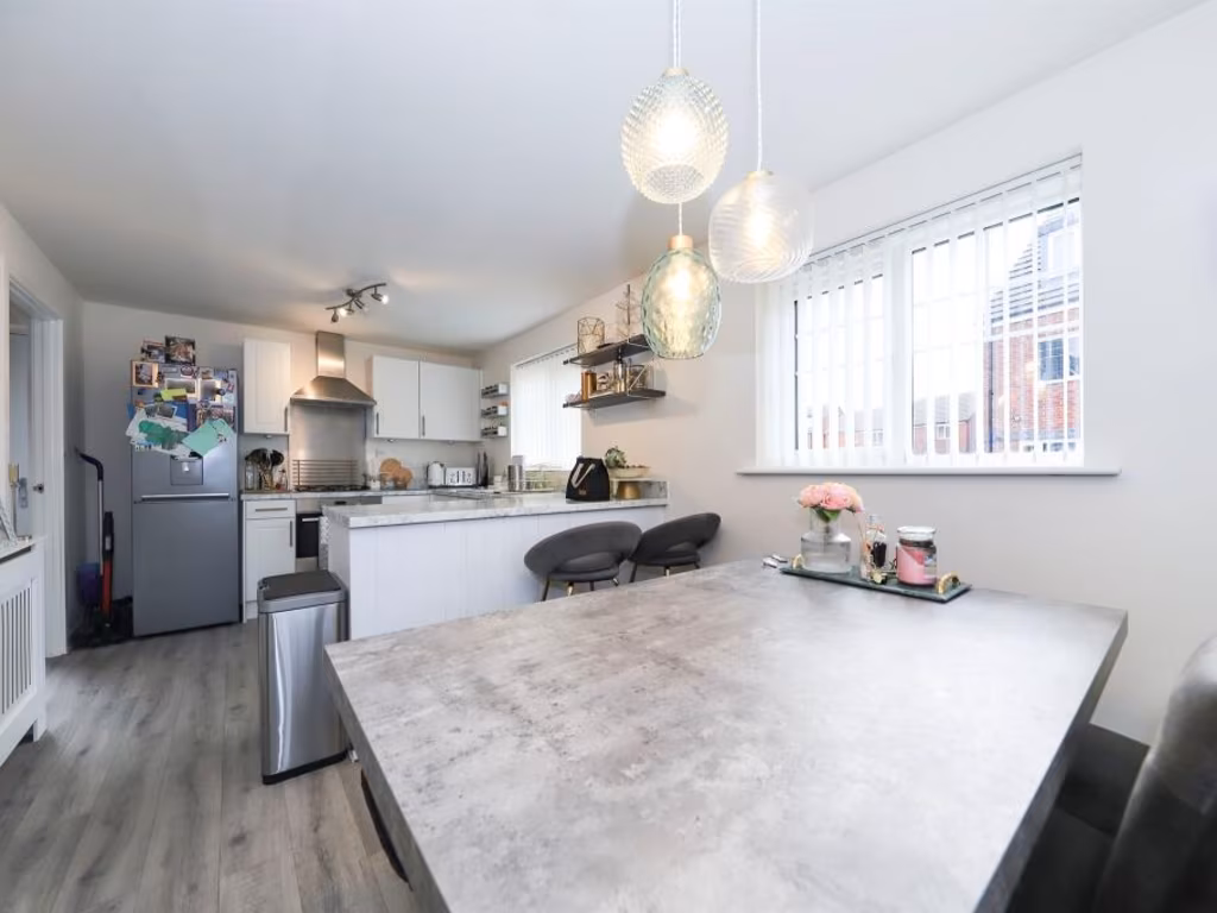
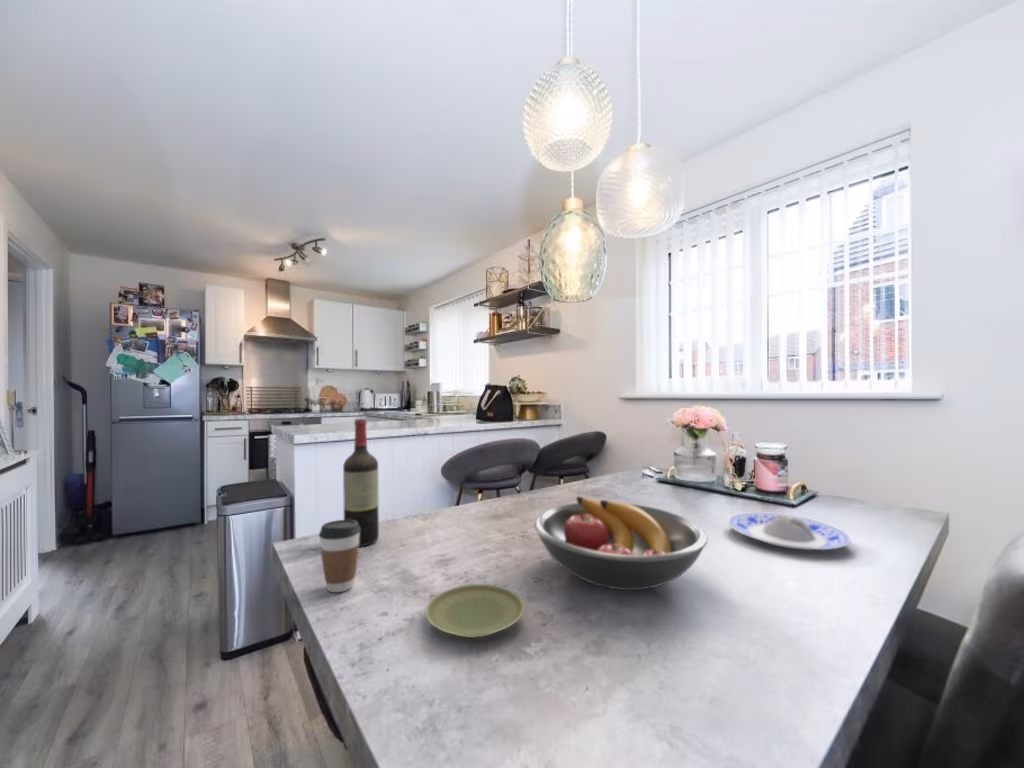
+ wine bottle [342,418,380,547]
+ plate [425,583,525,639]
+ plate [727,511,852,551]
+ coffee cup [318,519,361,593]
+ fruit bowl [533,495,708,591]
